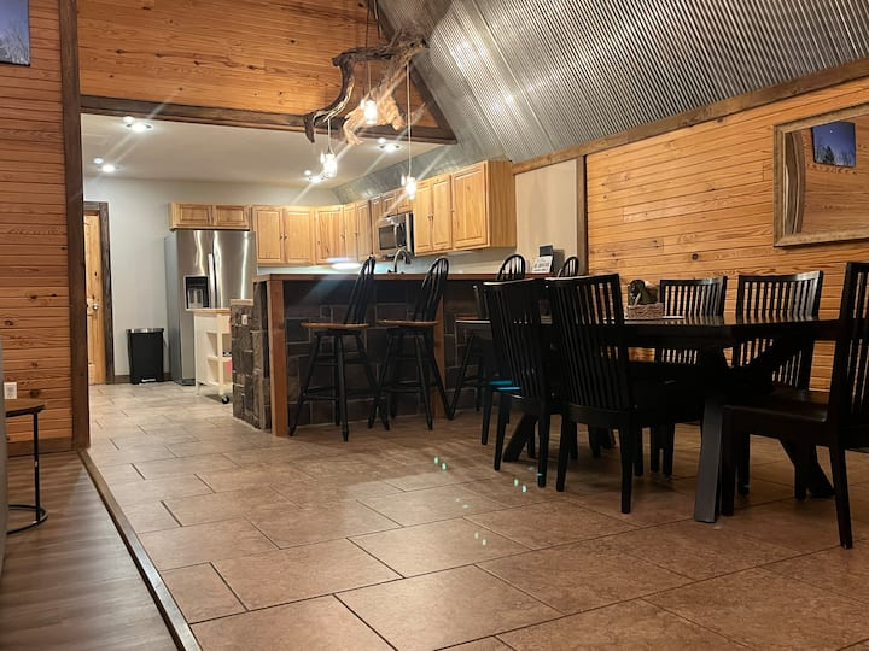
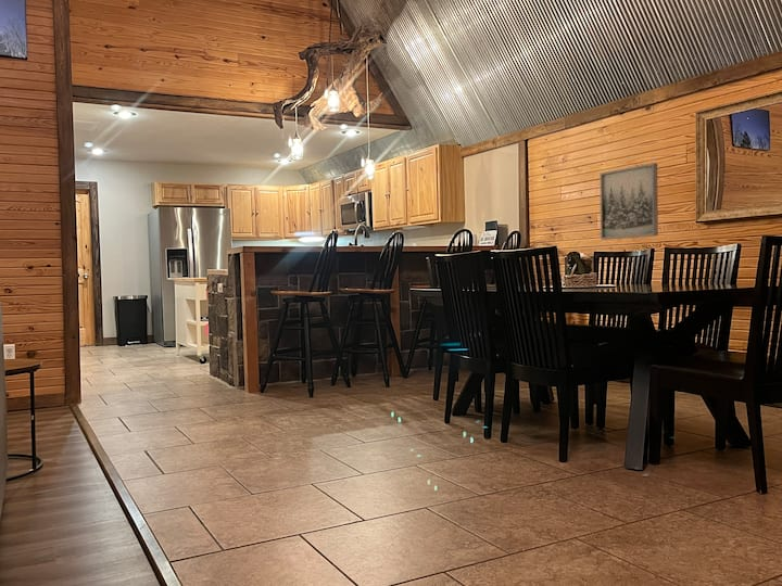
+ wall art [600,162,659,241]
